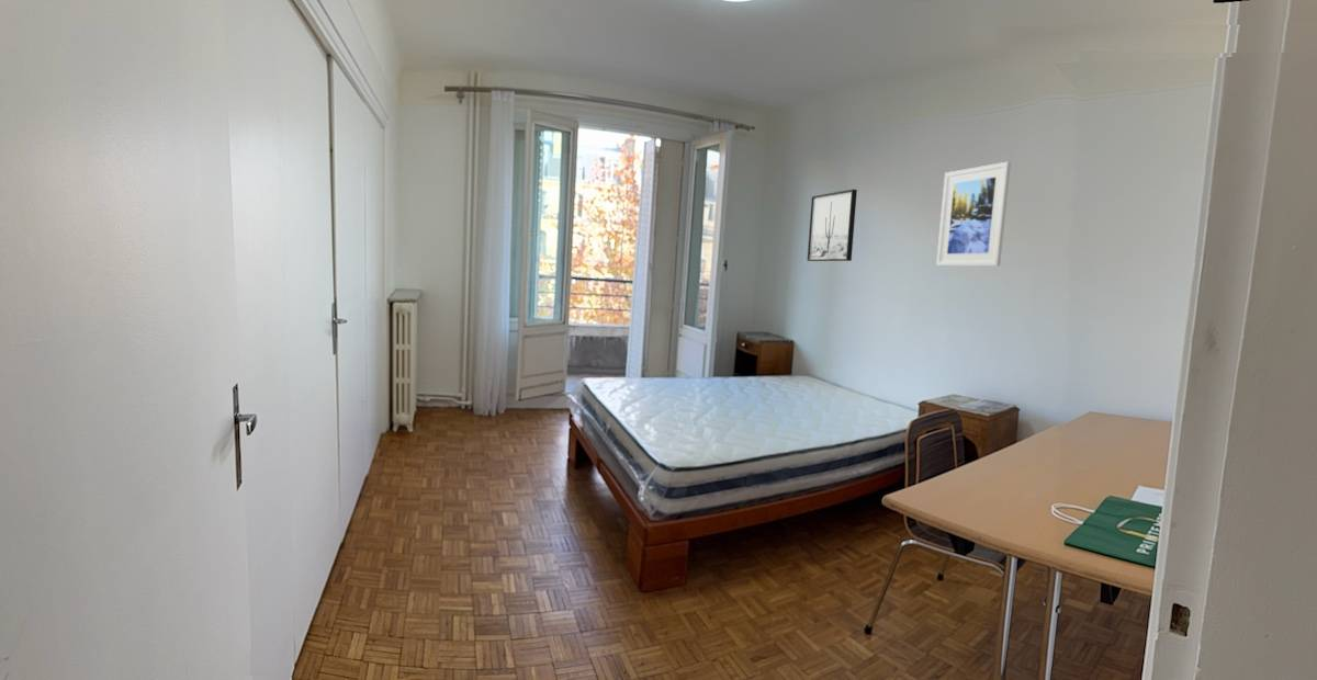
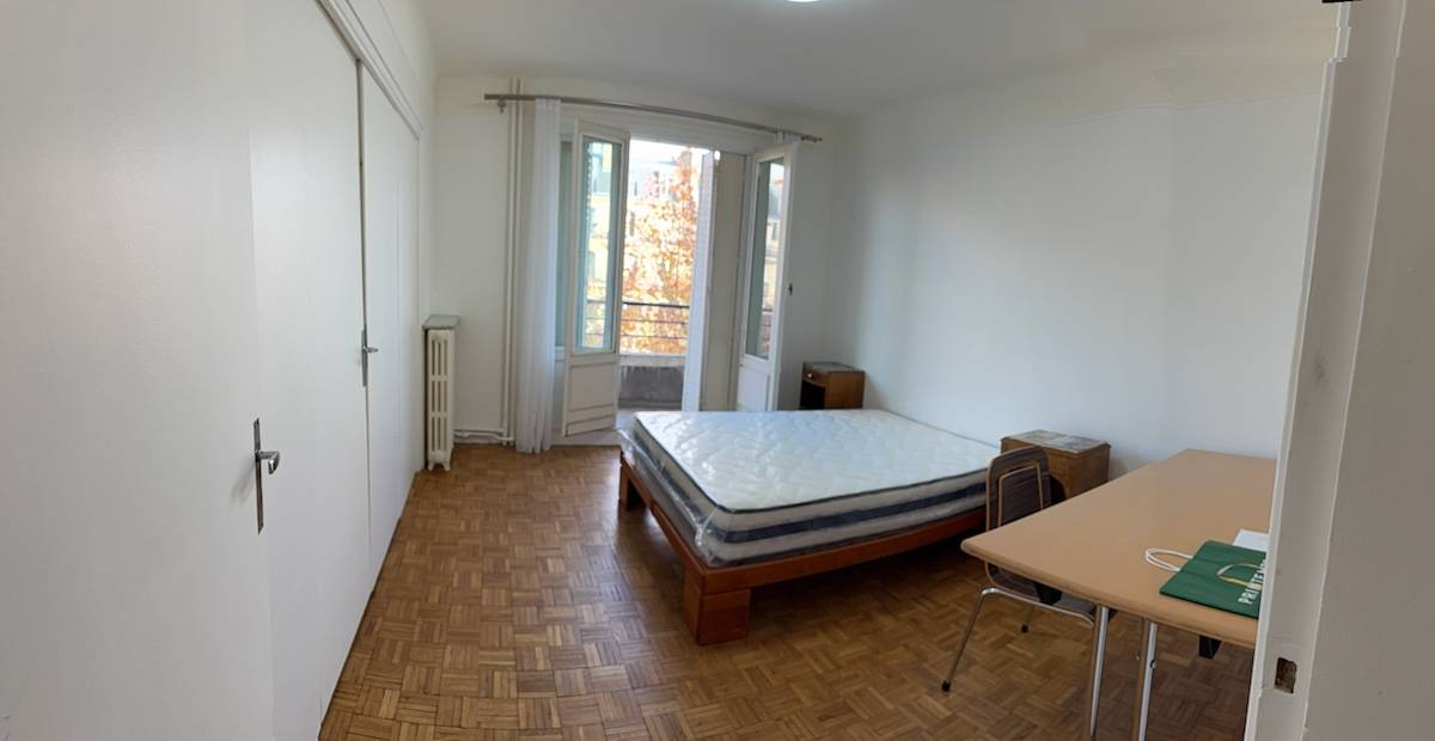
- wall art [806,189,858,262]
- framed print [935,161,1012,268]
